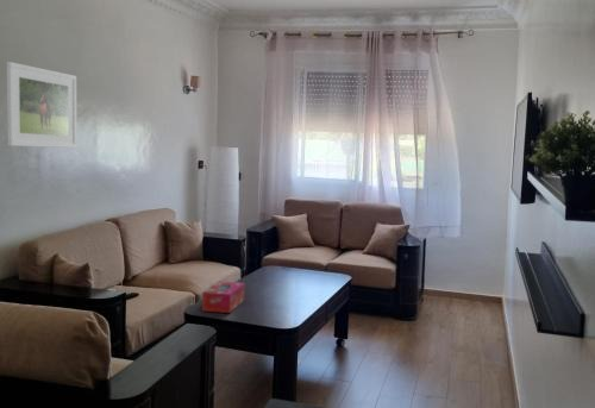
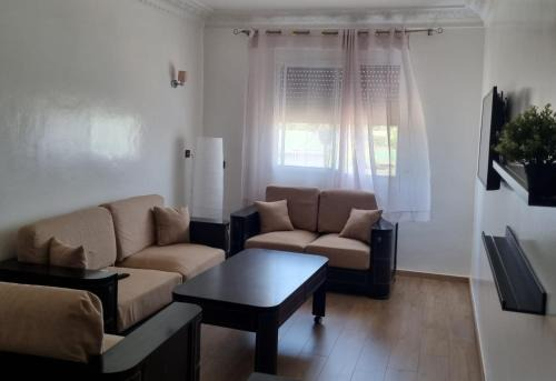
- tissue box [201,280,246,314]
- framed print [6,61,77,149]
